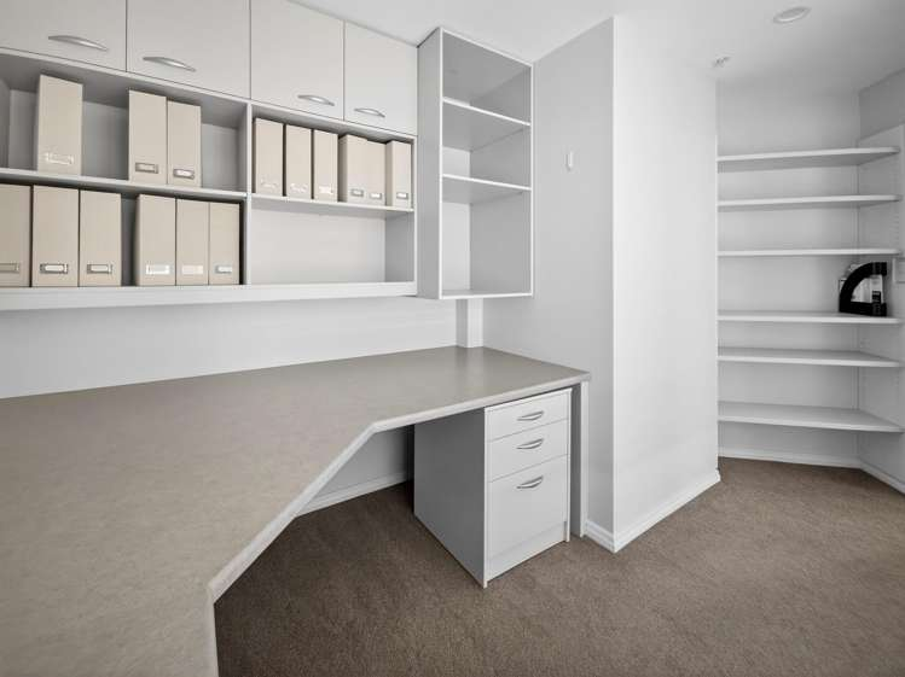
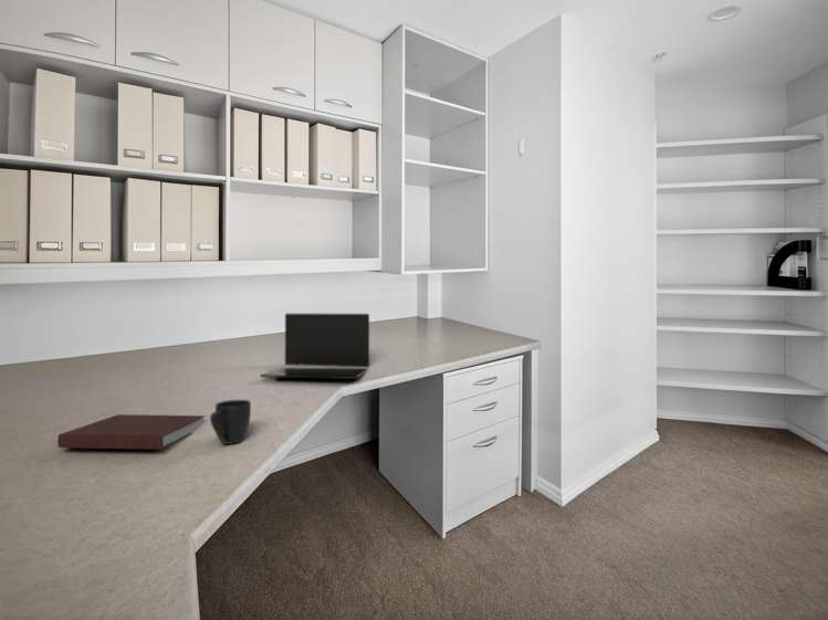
+ notebook [56,413,207,451]
+ laptop [259,313,370,380]
+ mug [209,399,252,445]
